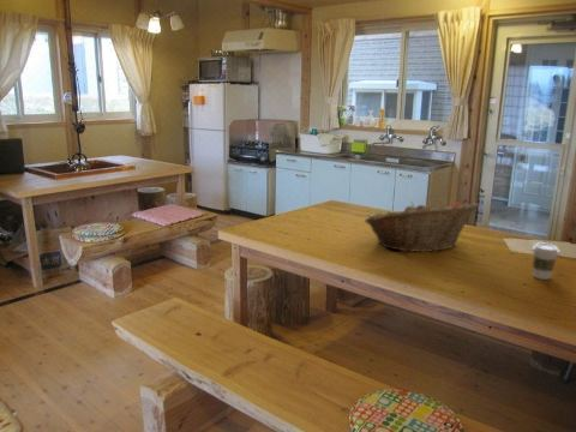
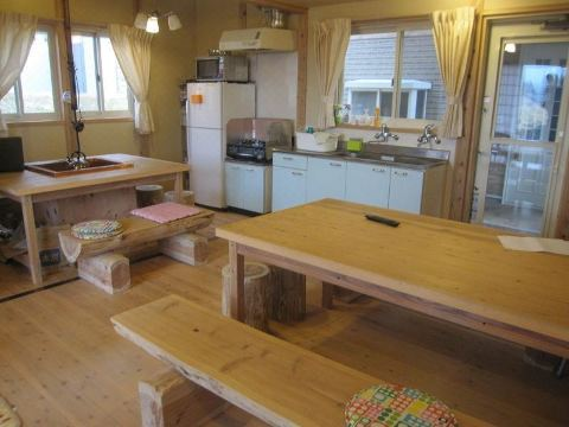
- fruit basket [364,200,480,253]
- coffee cup [530,241,560,281]
